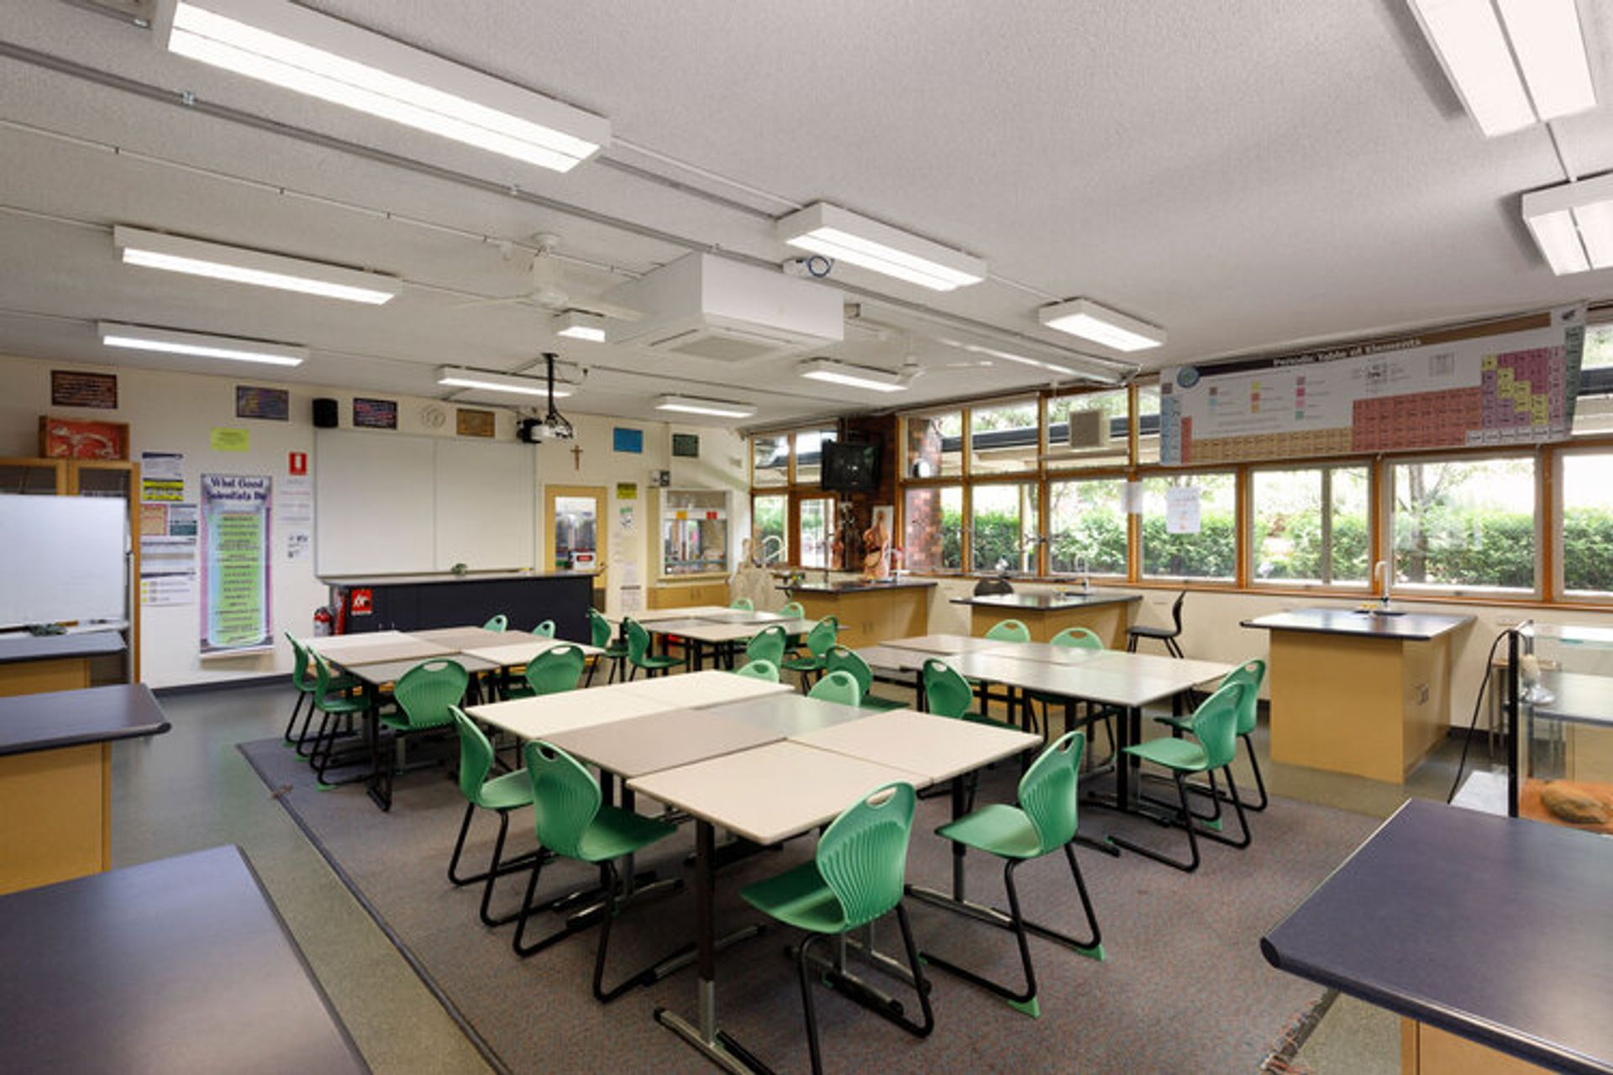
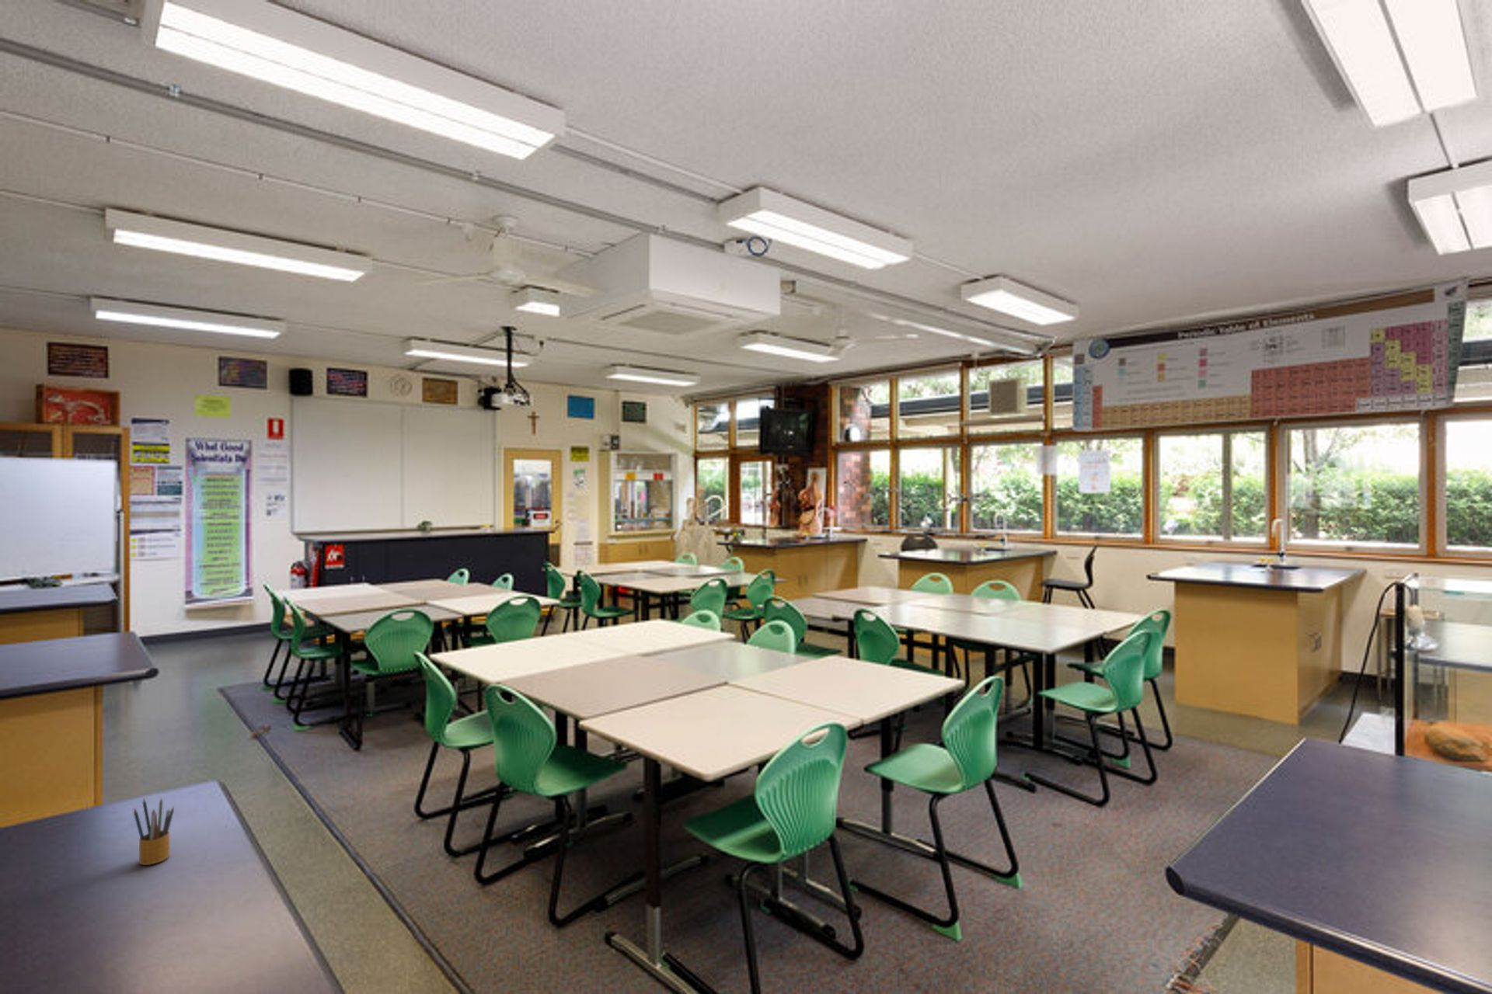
+ pencil box [133,798,175,865]
